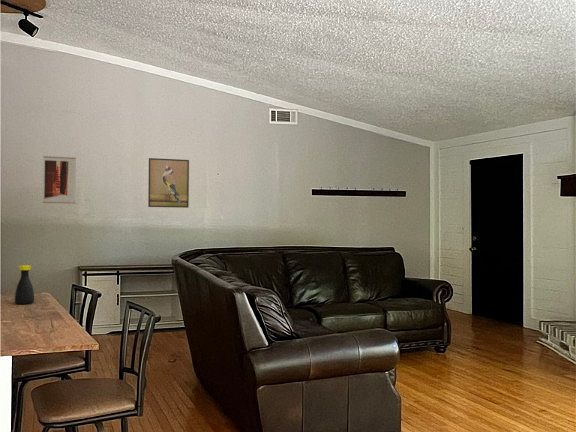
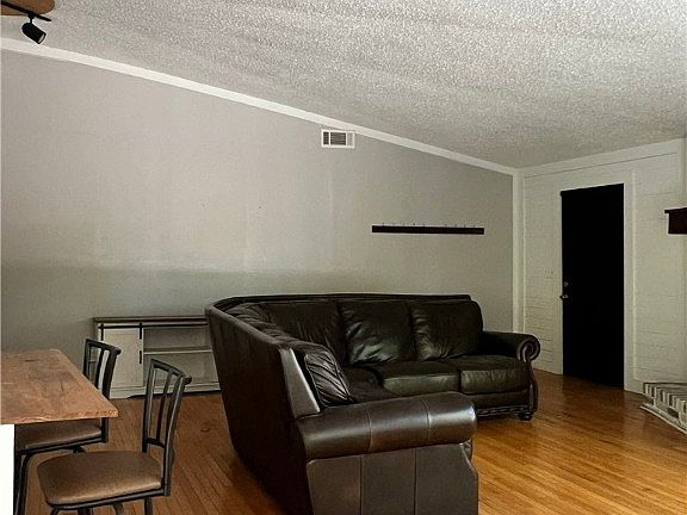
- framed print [147,157,190,209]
- wall art [42,155,77,205]
- bottle [14,264,35,305]
